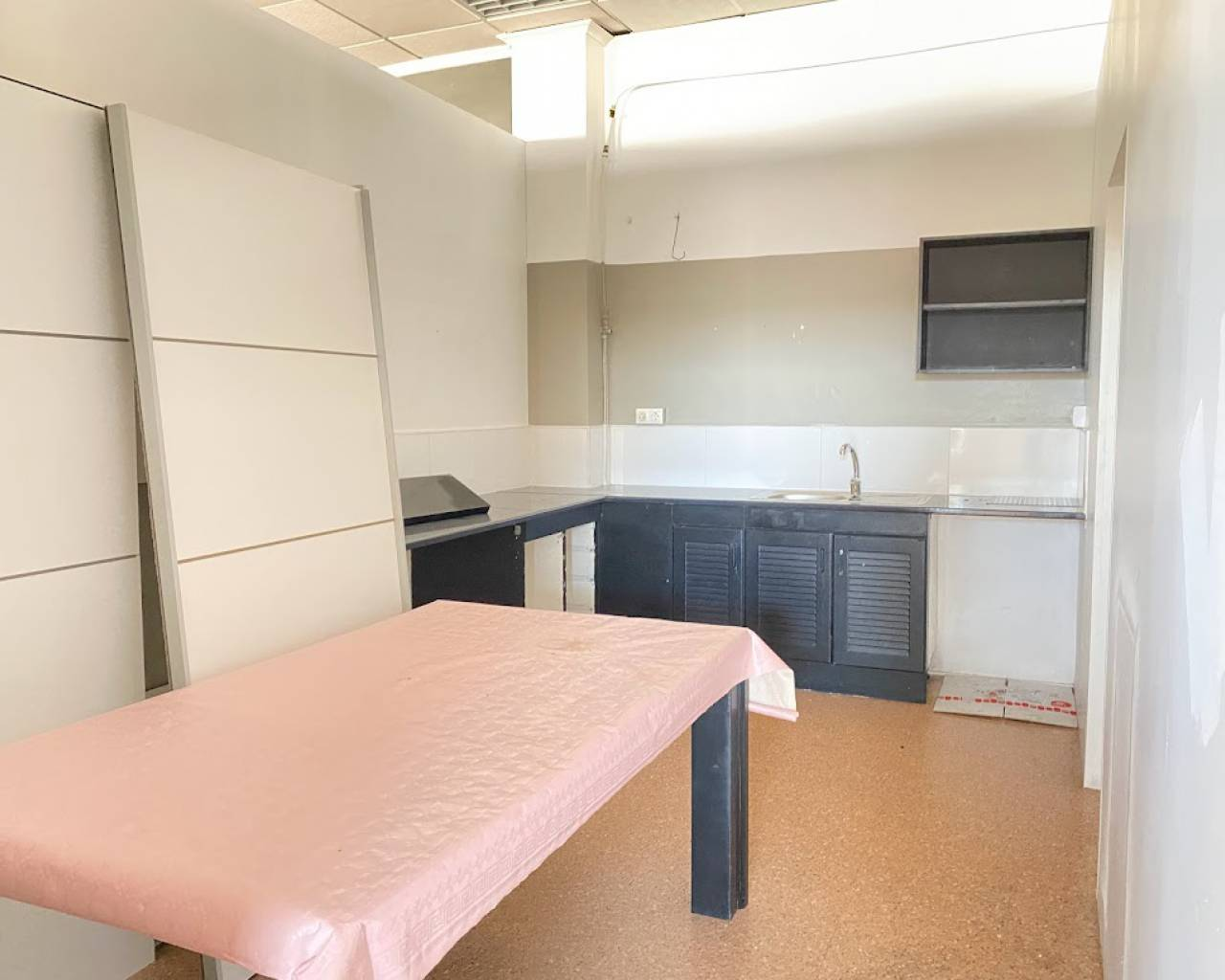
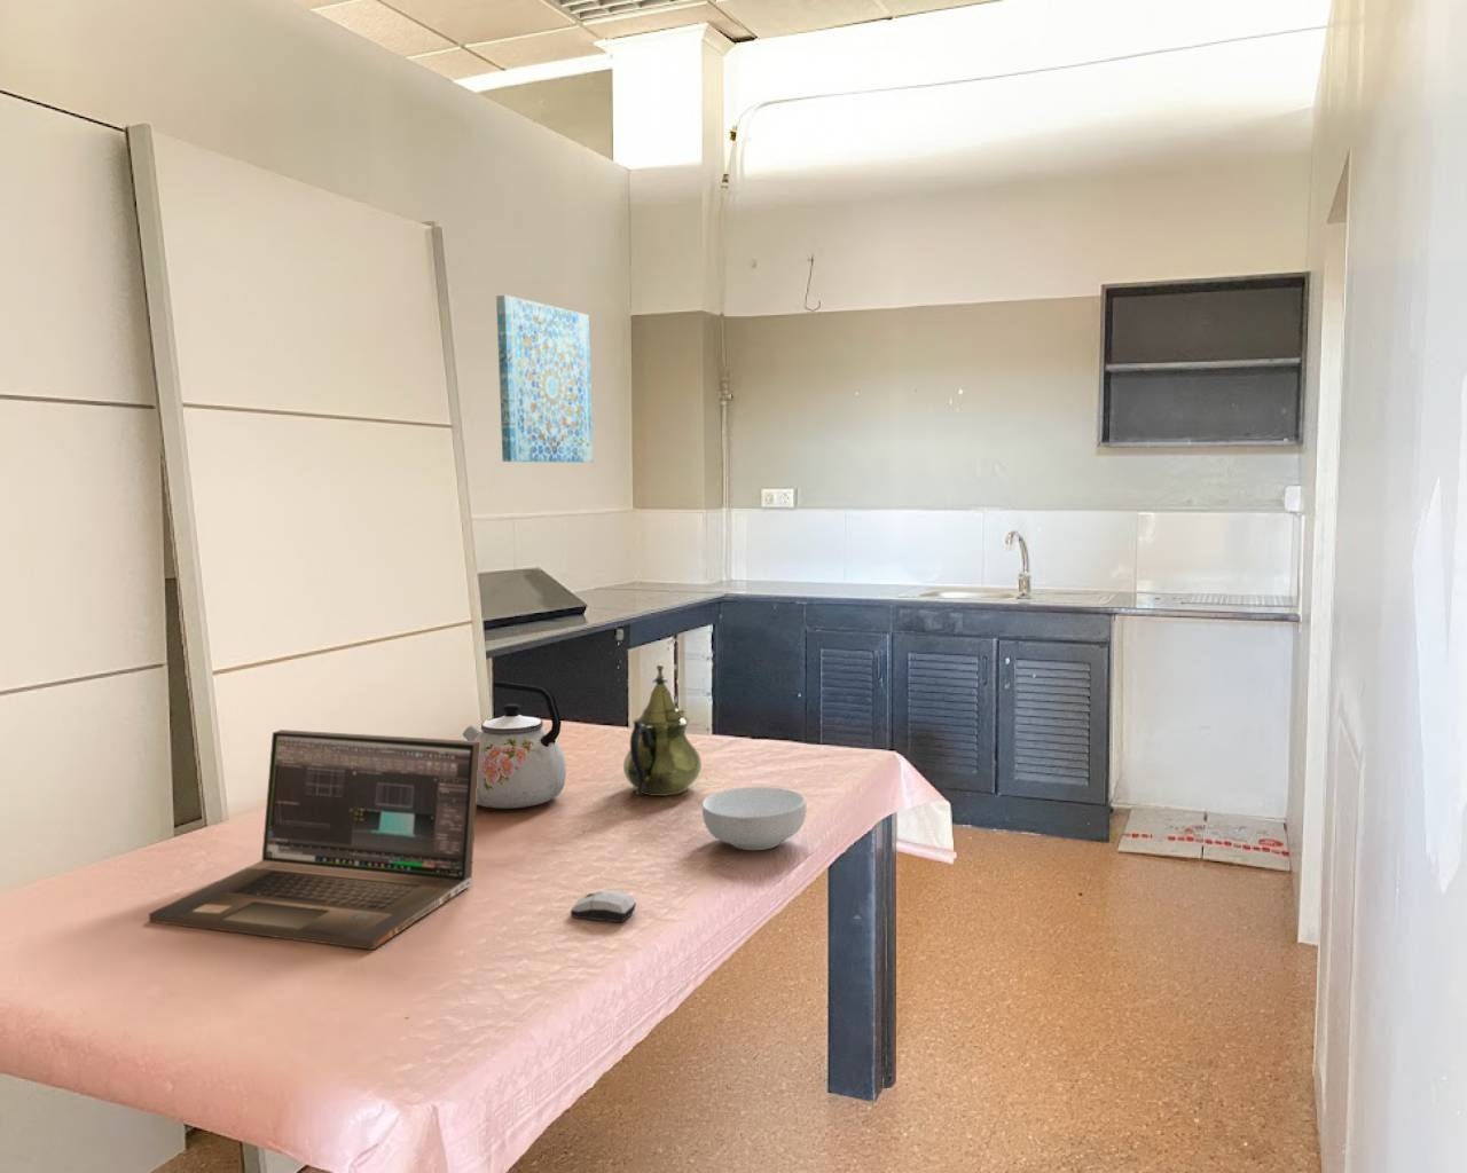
+ wall art [495,294,594,463]
+ teapot [623,663,703,797]
+ kettle [462,680,568,810]
+ laptop [147,729,480,950]
+ computer mouse [570,889,637,923]
+ cereal bowl [702,786,807,851]
